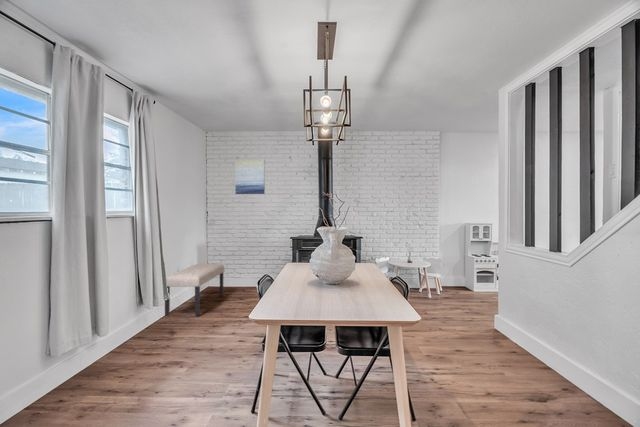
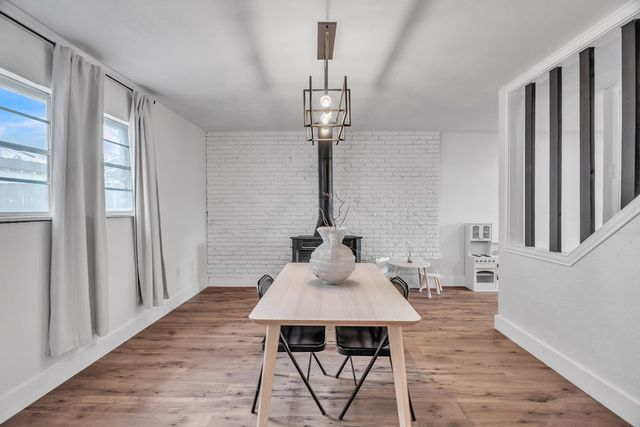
- wall art [234,159,266,195]
- bench [164,263,225,317]
